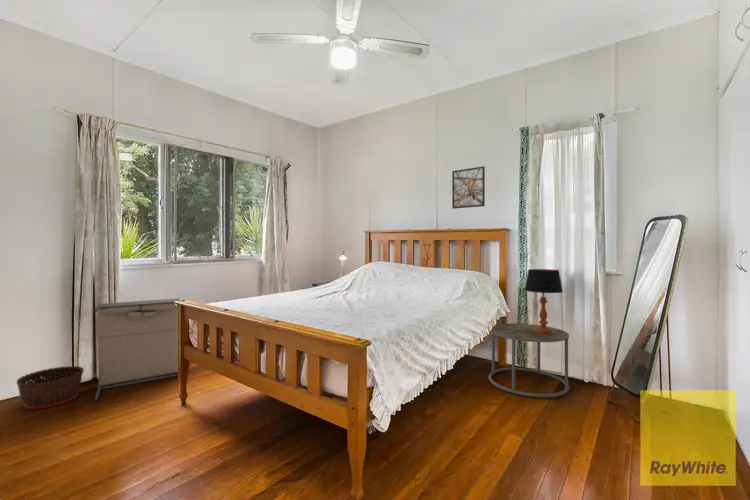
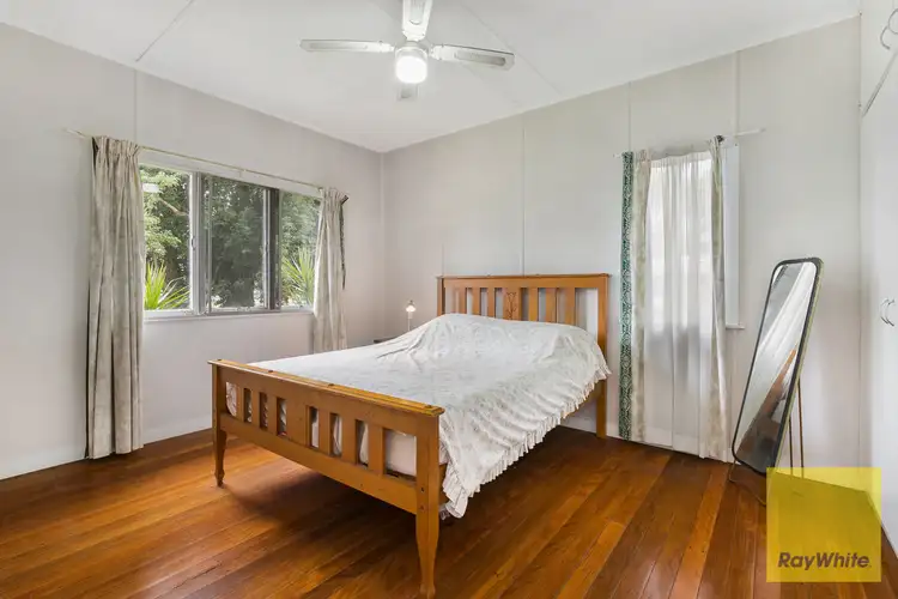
- table lamp [524,268,564,335]
- laundry hamper [94,297,181,401]
- basket [16,365,85,410]
- side table [487,322,570,399]
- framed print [451,165,486,210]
